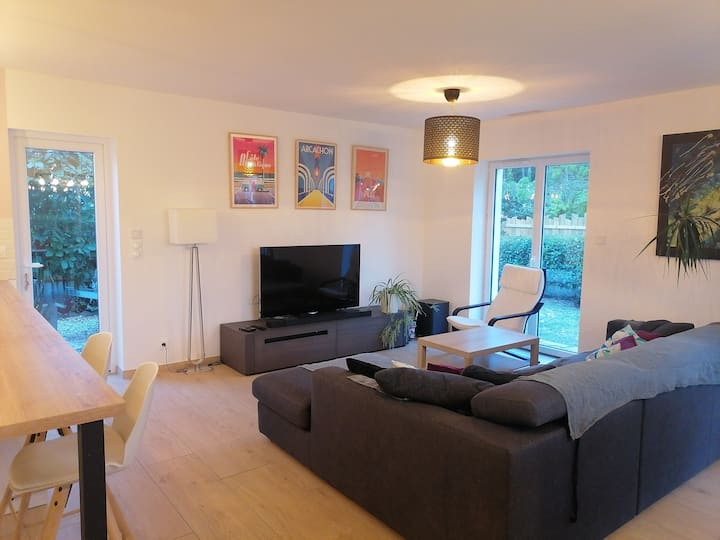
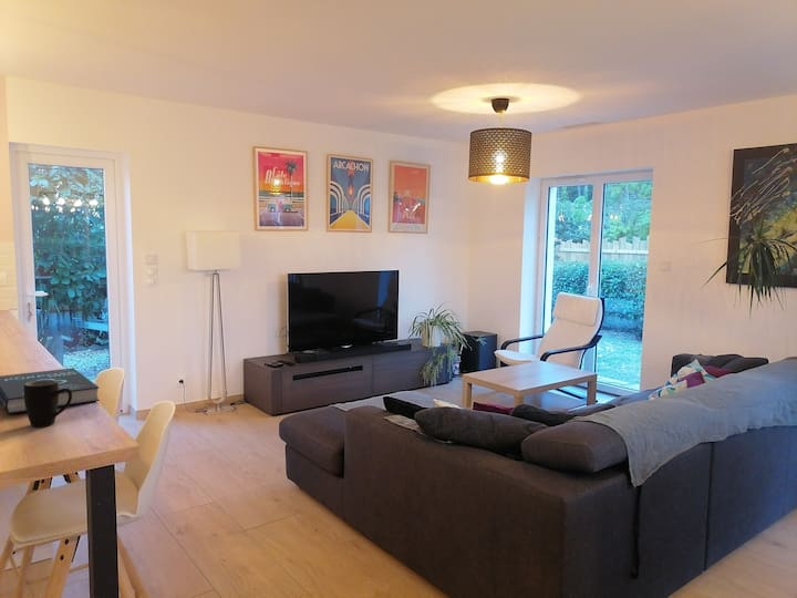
+ book [0,367,101,415]
+ mug [24,380,72,429]
